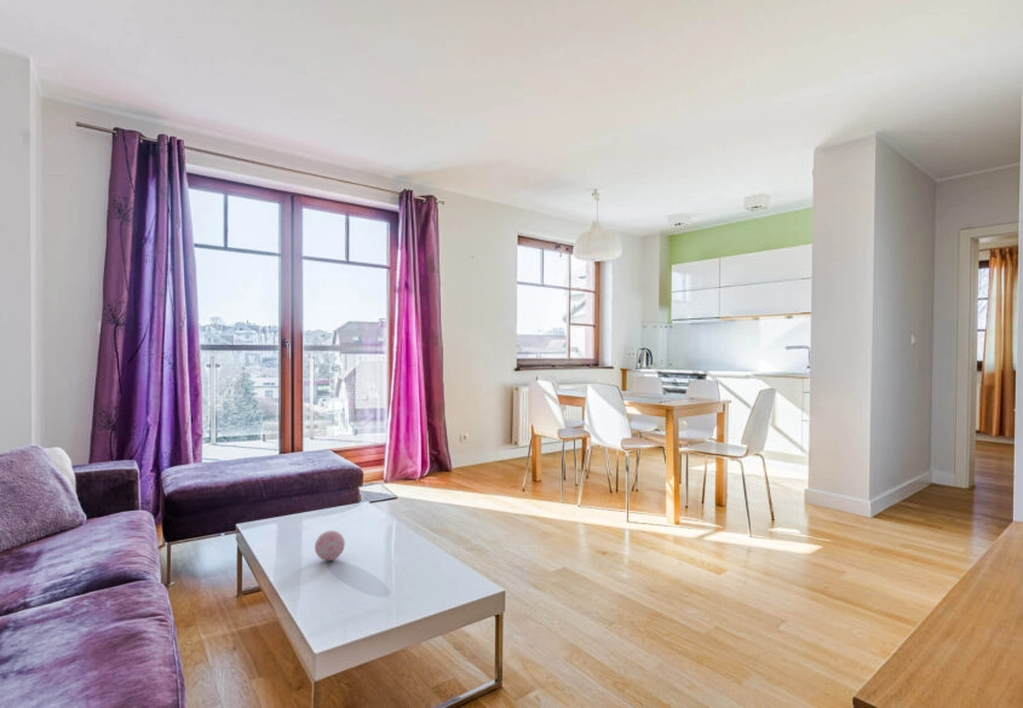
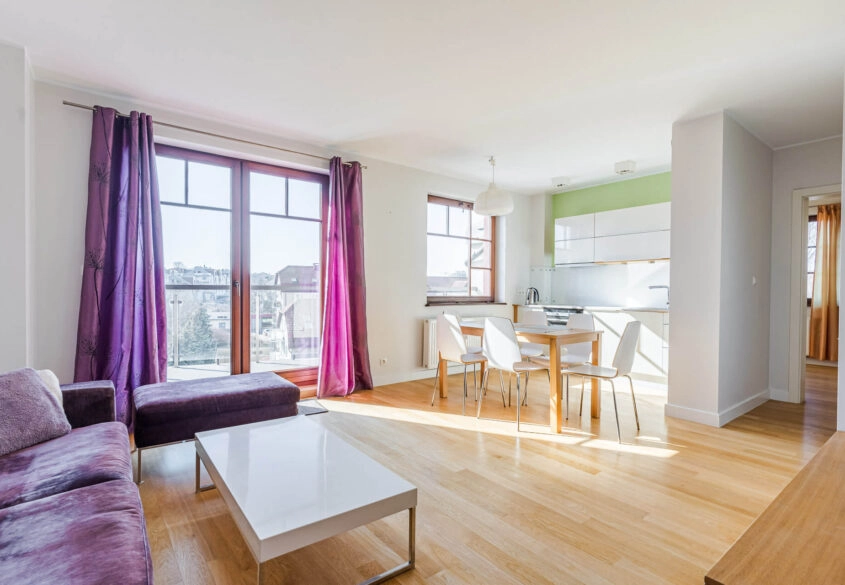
- decorative ball [314,529,346,562]
